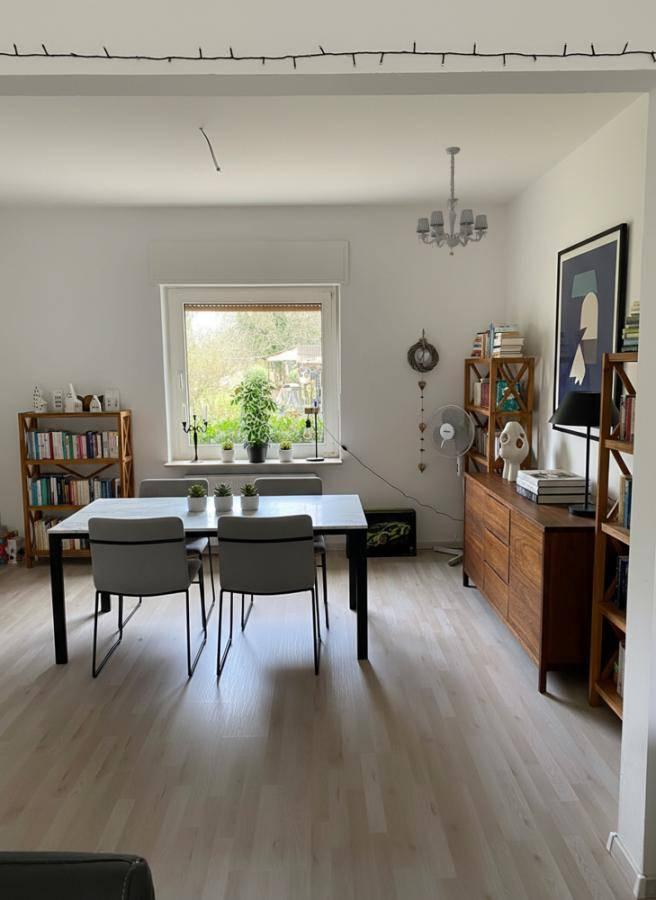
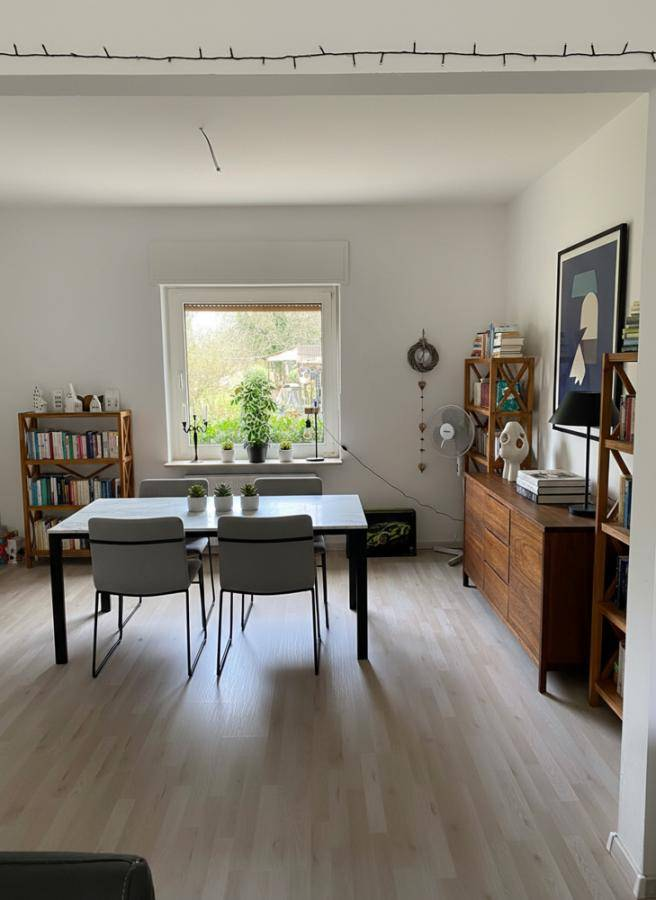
- chandelier [415,146,489,257]
